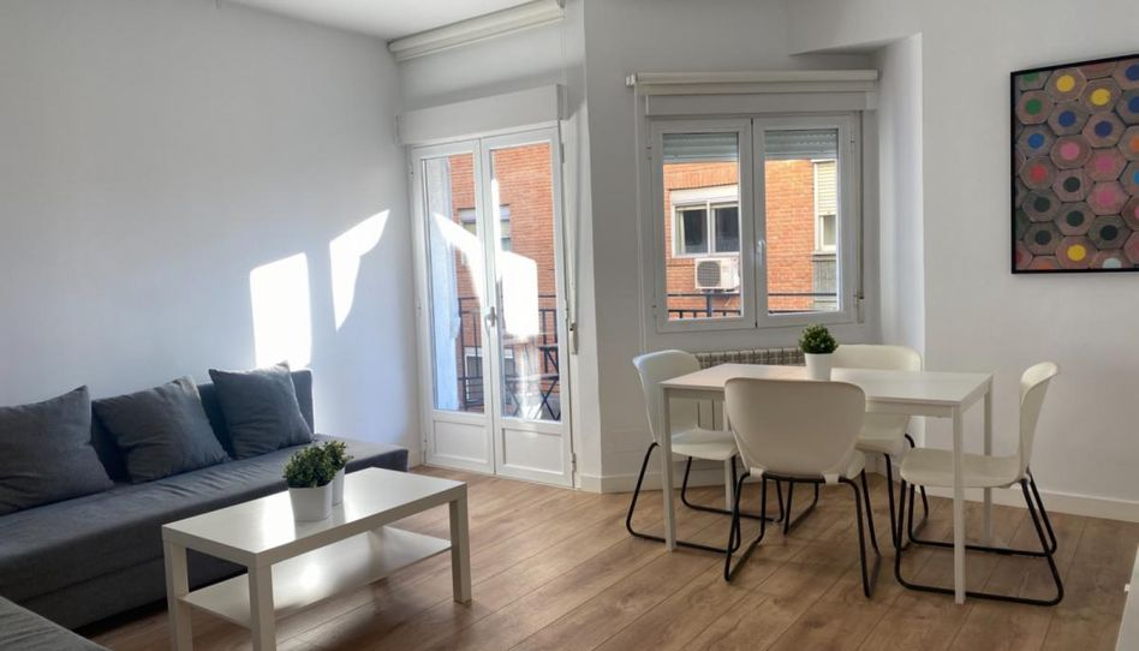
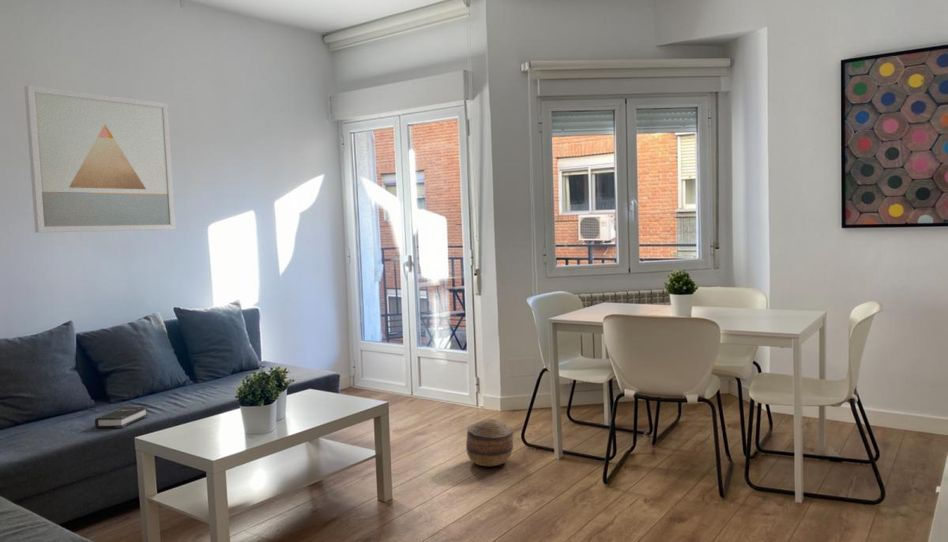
+ hardback book [94,405,149,429]
+ wall art [23,84,176,234]
+ basket [465,418,514,467]
